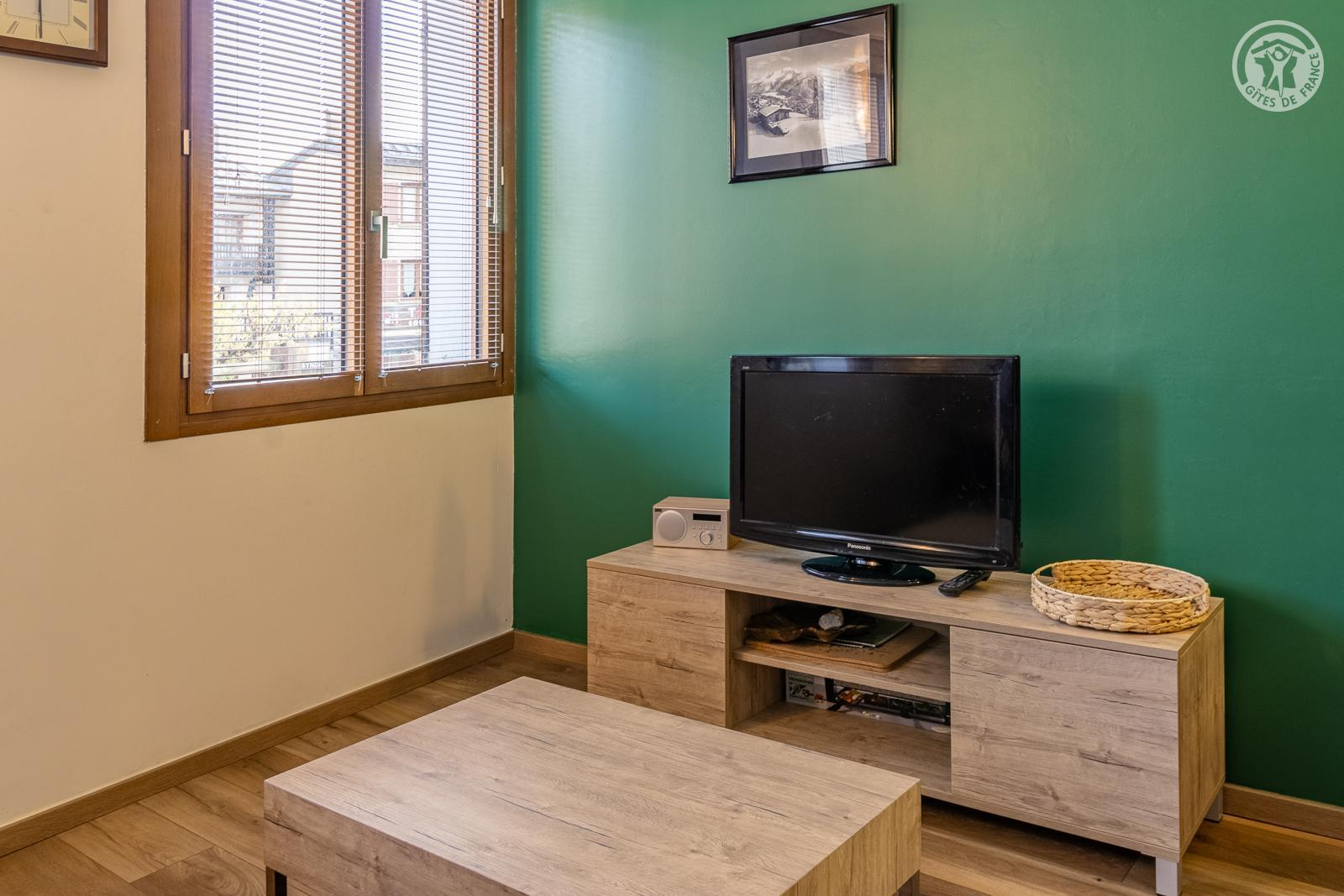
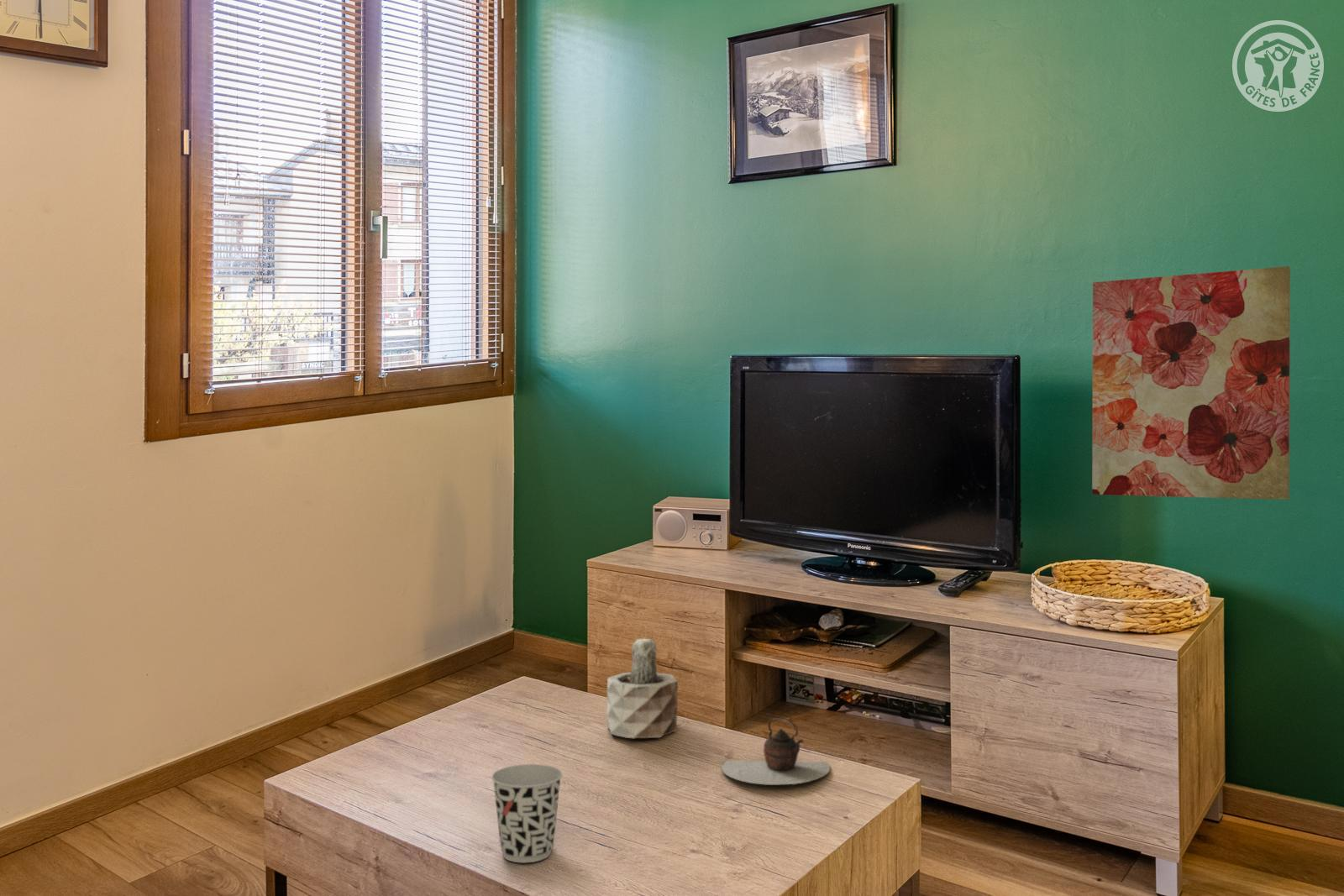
+ cup [491,763,564,863]
+ teapot [721,717,831,785]
+ succulent plant [606,638,679,739]
+ wall art [1091,265,1291,500]
